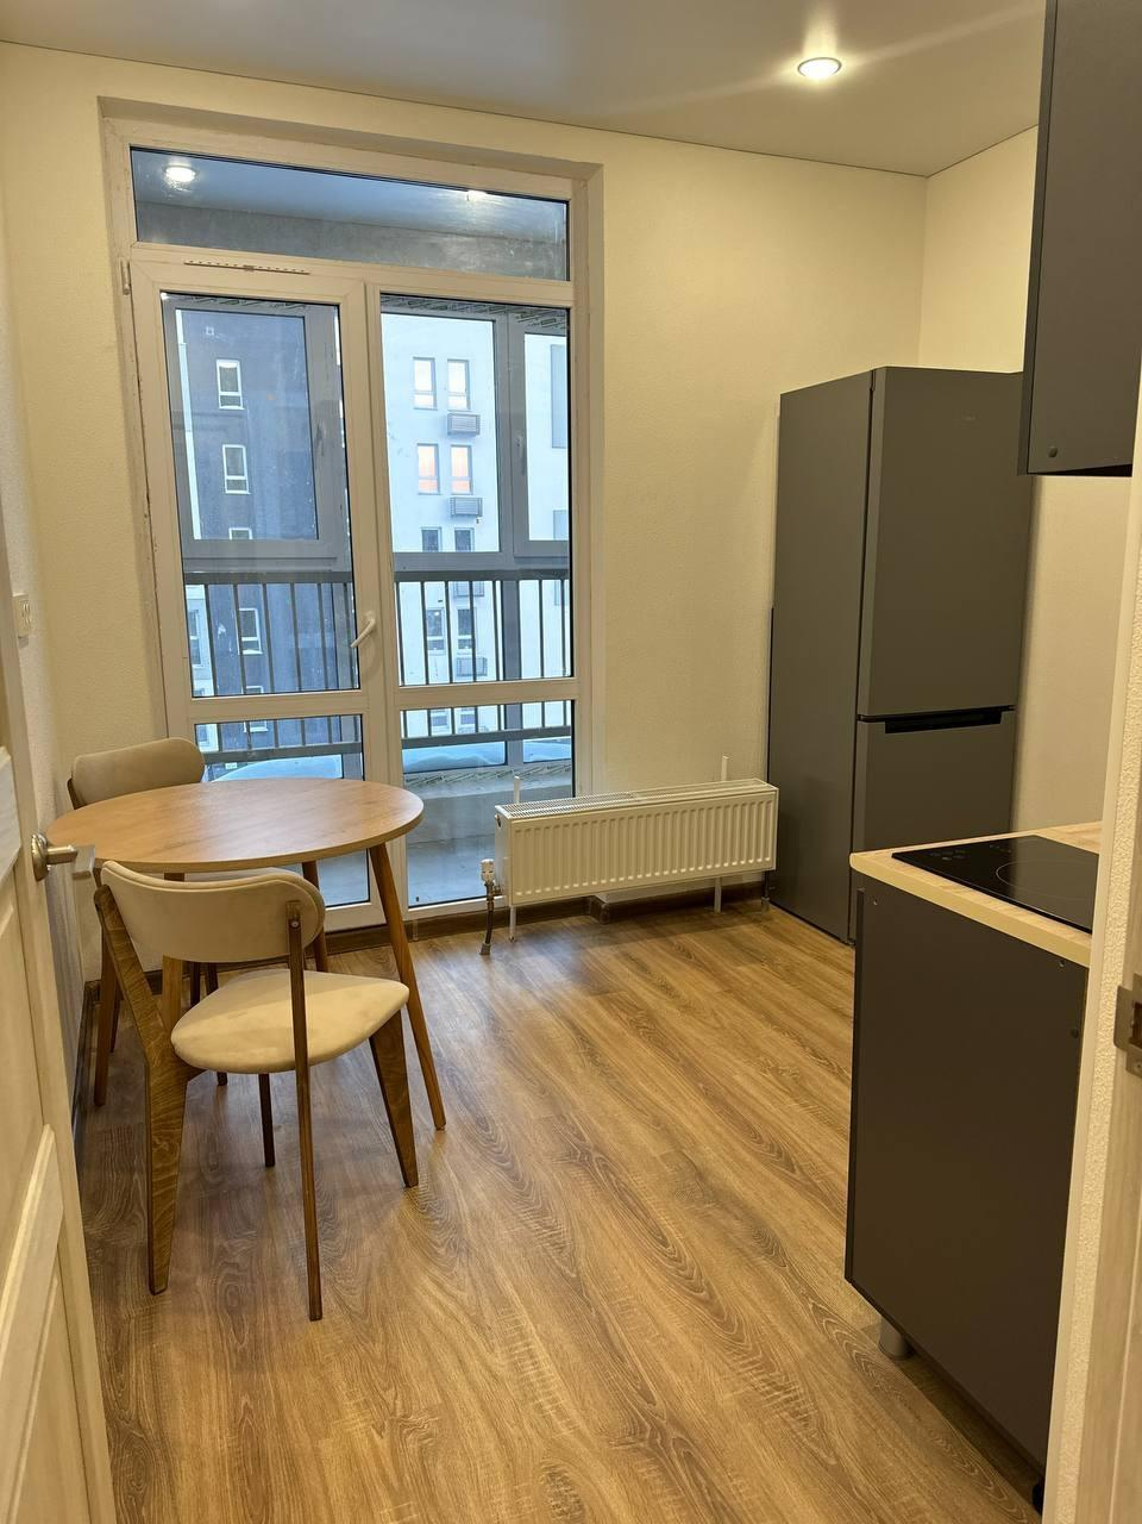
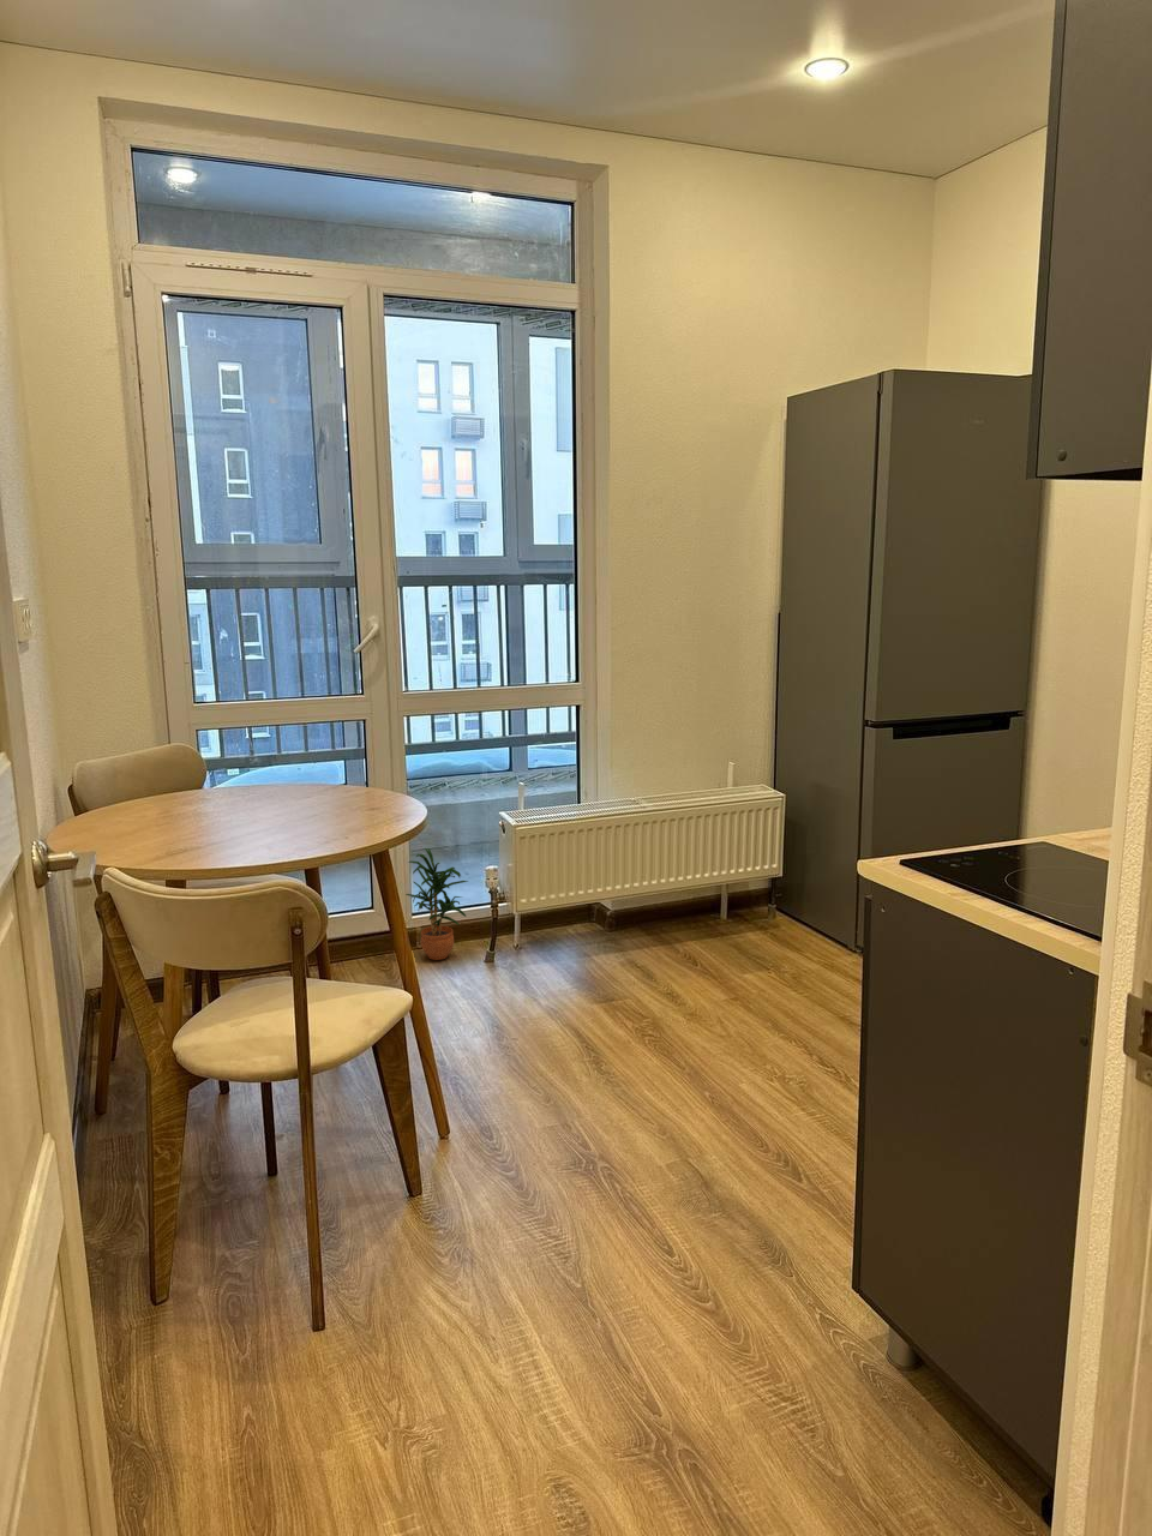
+ potted plant [404,847,470,962]
